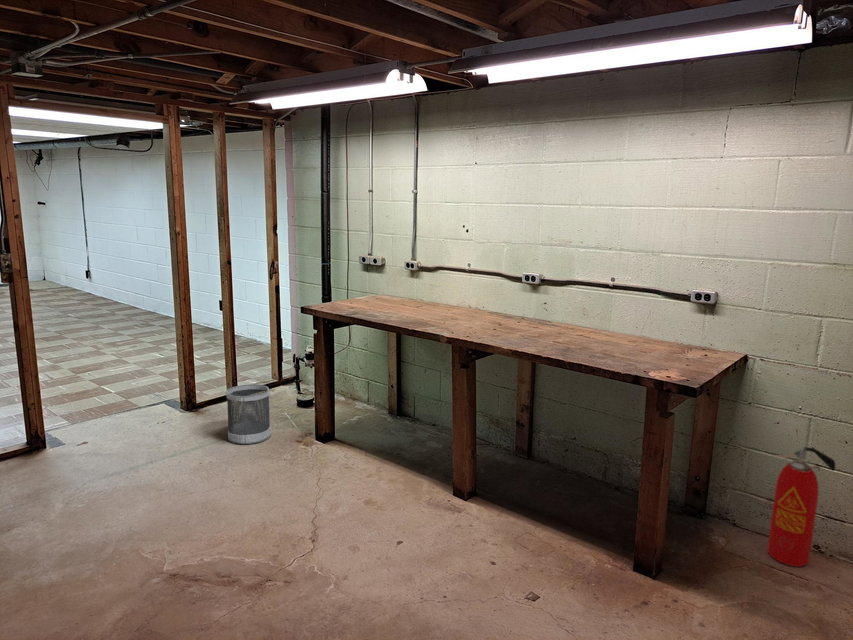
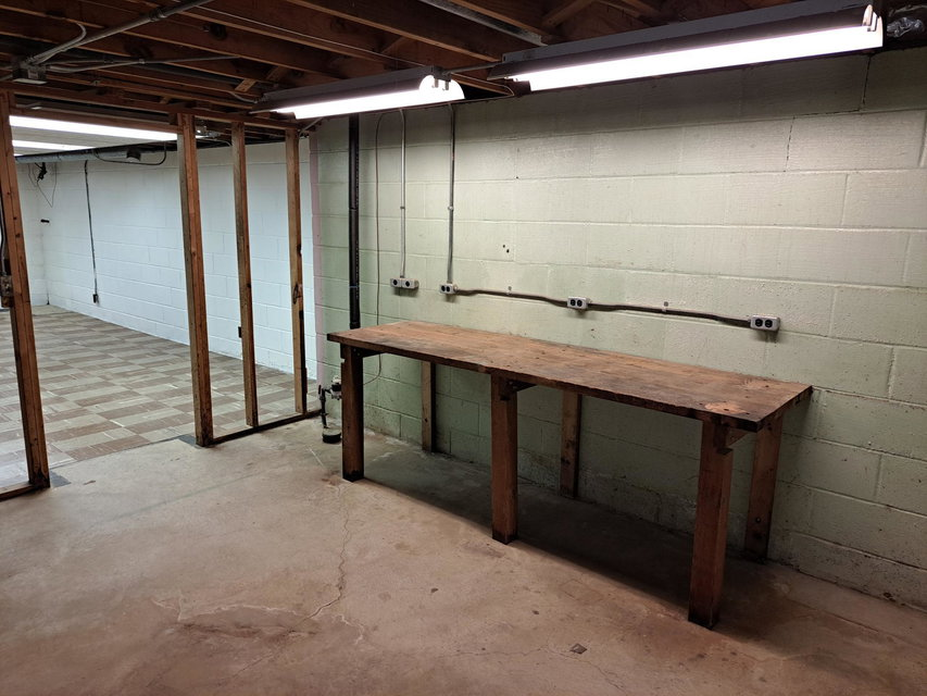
- fire extinguisher [766,445,836,568]
- wastebasket [225,383,272,445]
